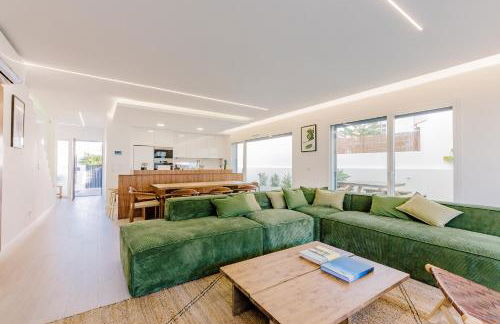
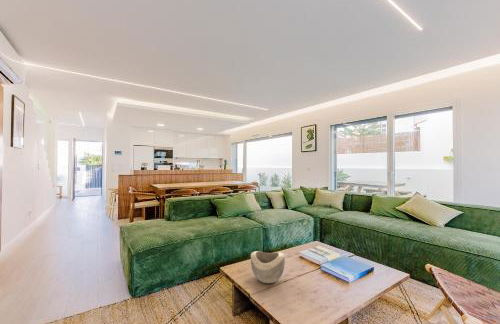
+ decorative bowl [250,250,286,284]
